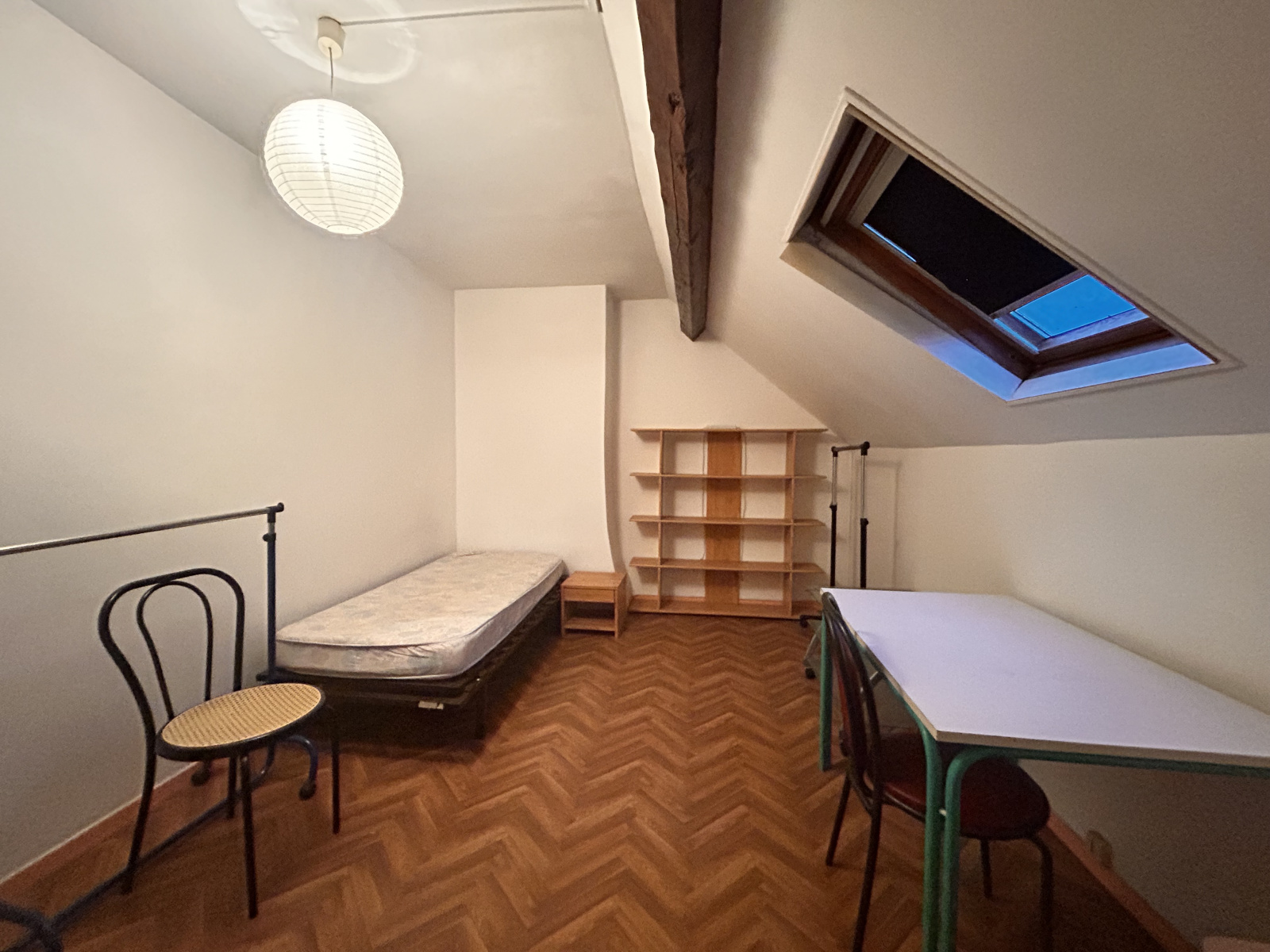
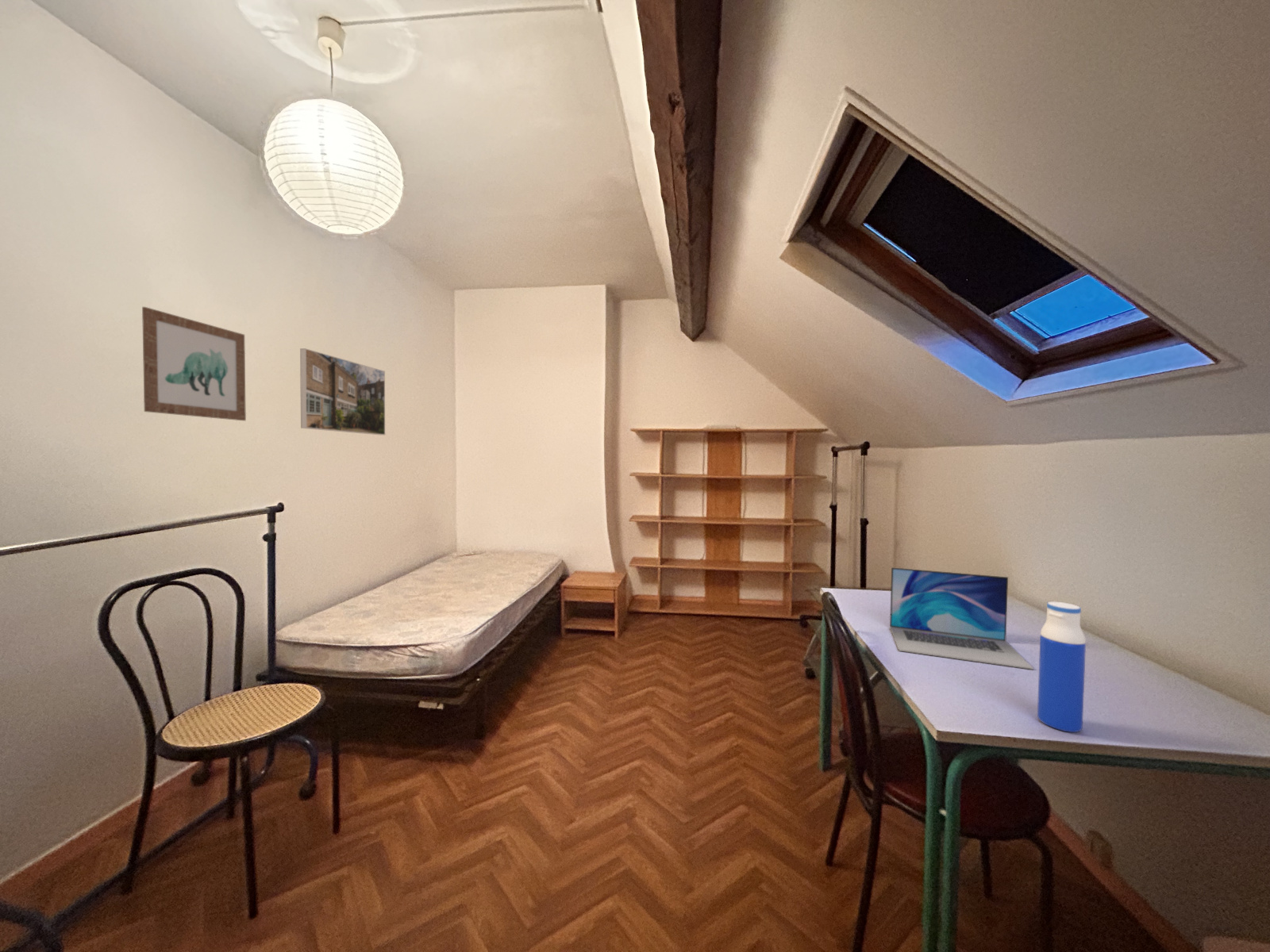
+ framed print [299,347,386,436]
+ water bottle [1037,601,1087,733]
+ laptop [889,566,1034,670]
+ wall art [141,306,247,421]
